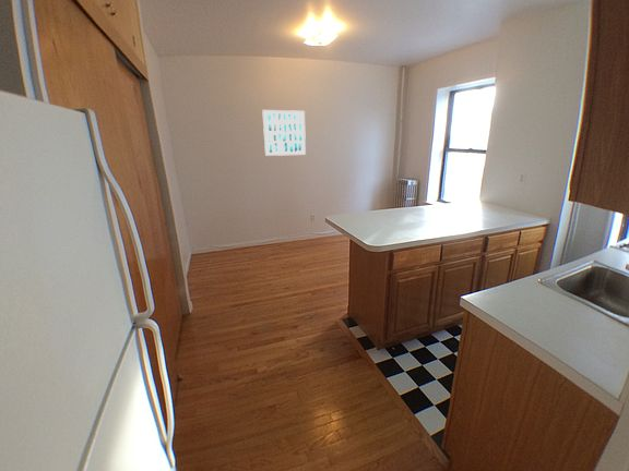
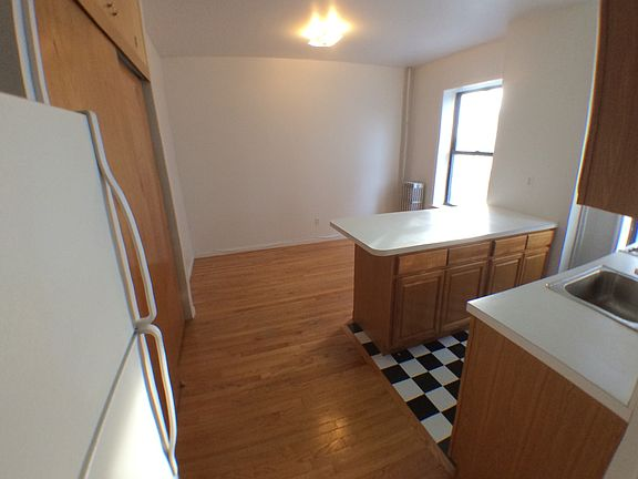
- wall art [261,109,307,157]
